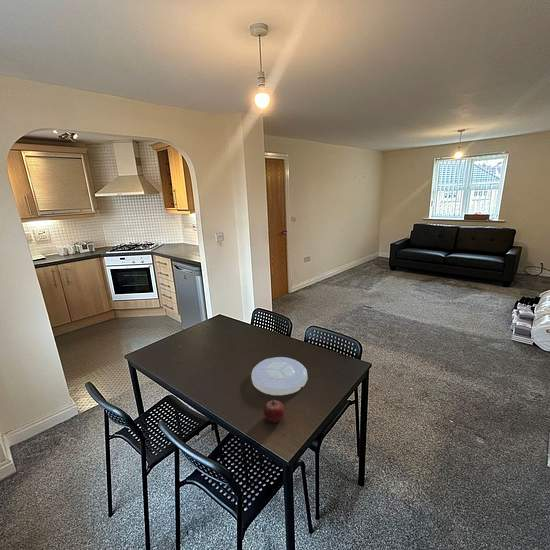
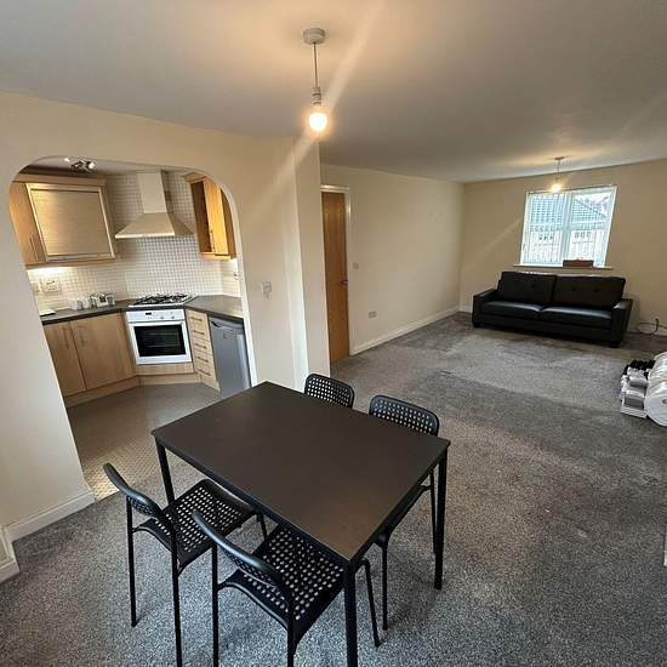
- plate [250,356,308,396]
- fruit [263,399,285,424]
